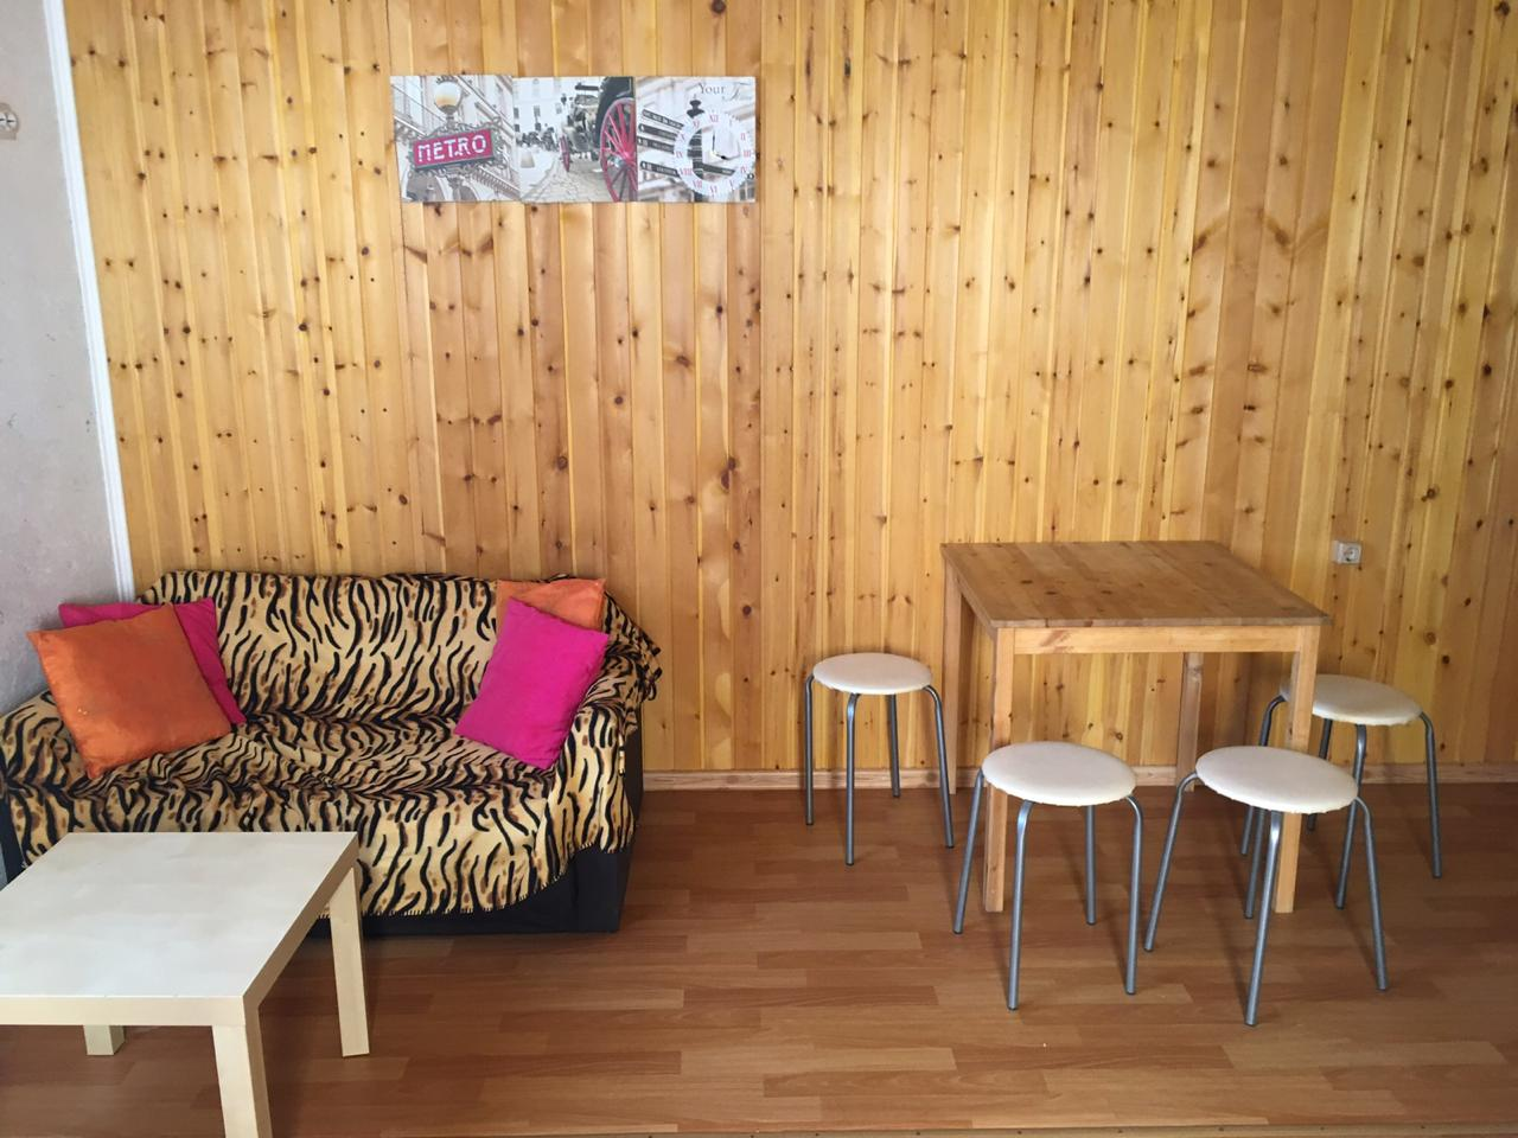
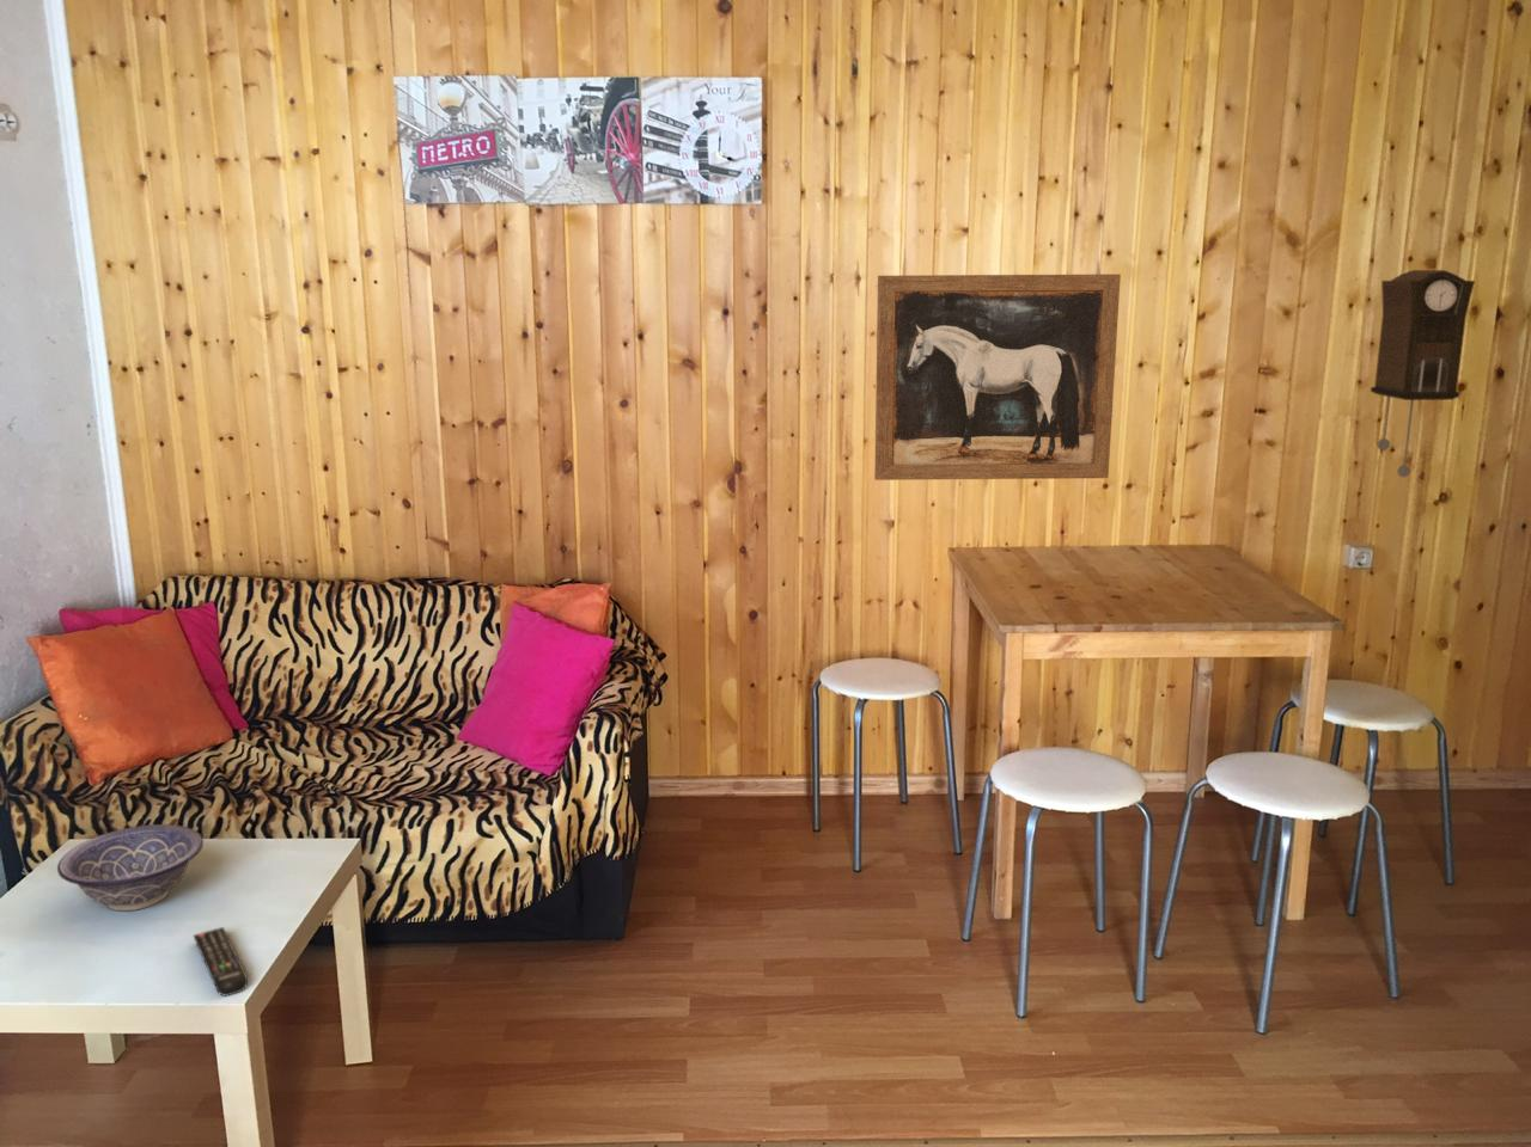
+ wall art [873,273,1122,482]
+ decorative bowl [57,823,205,912]
+ remote control [193,927,248,998]
+ pendulum clock [1369,269,1476,478]
